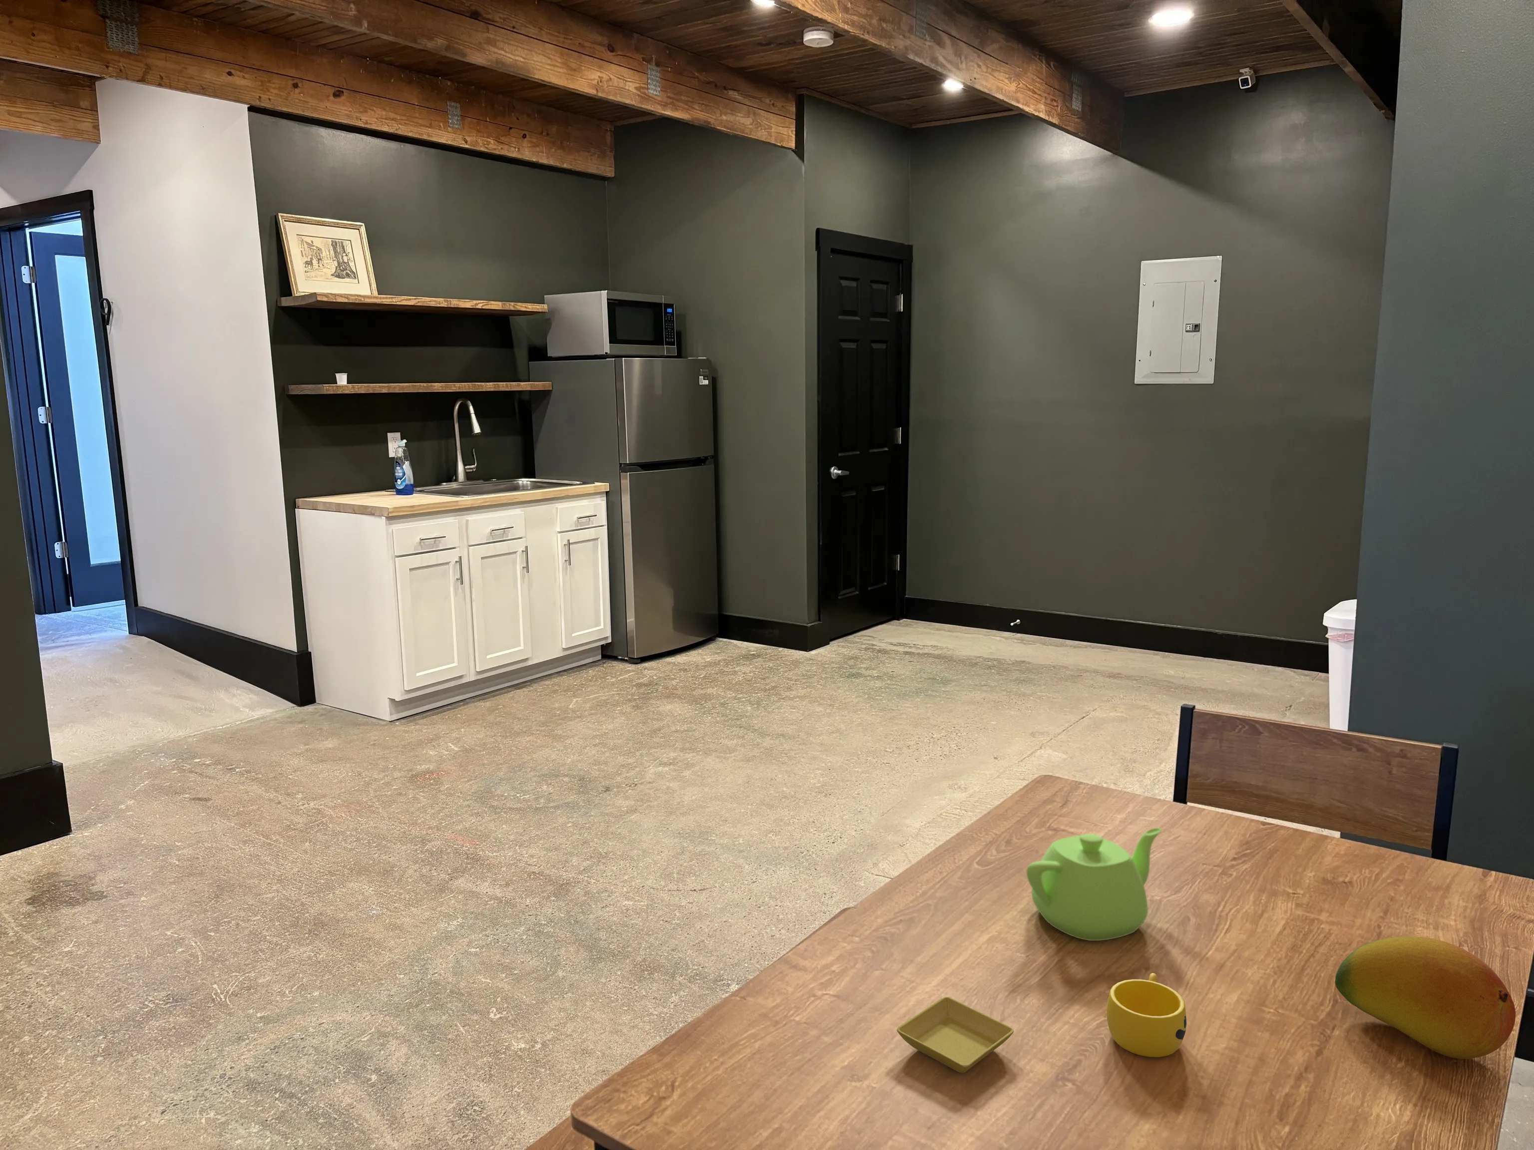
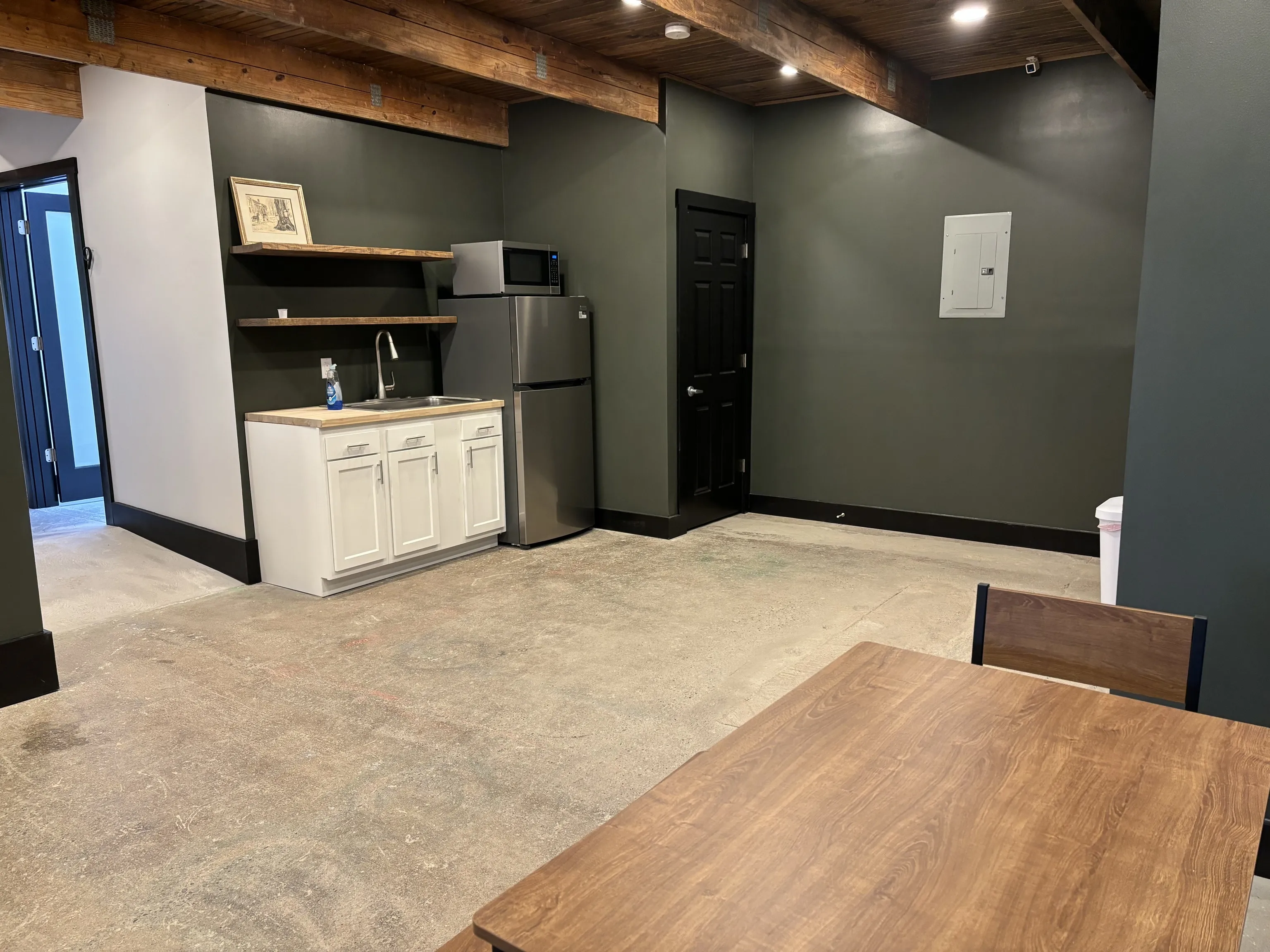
- fruit [1335,936,1516,1059]
- cup [1106,972,1187,1058]
- saucer [896,997,1015,1074]
- teapot [1027,827,1162,941]
